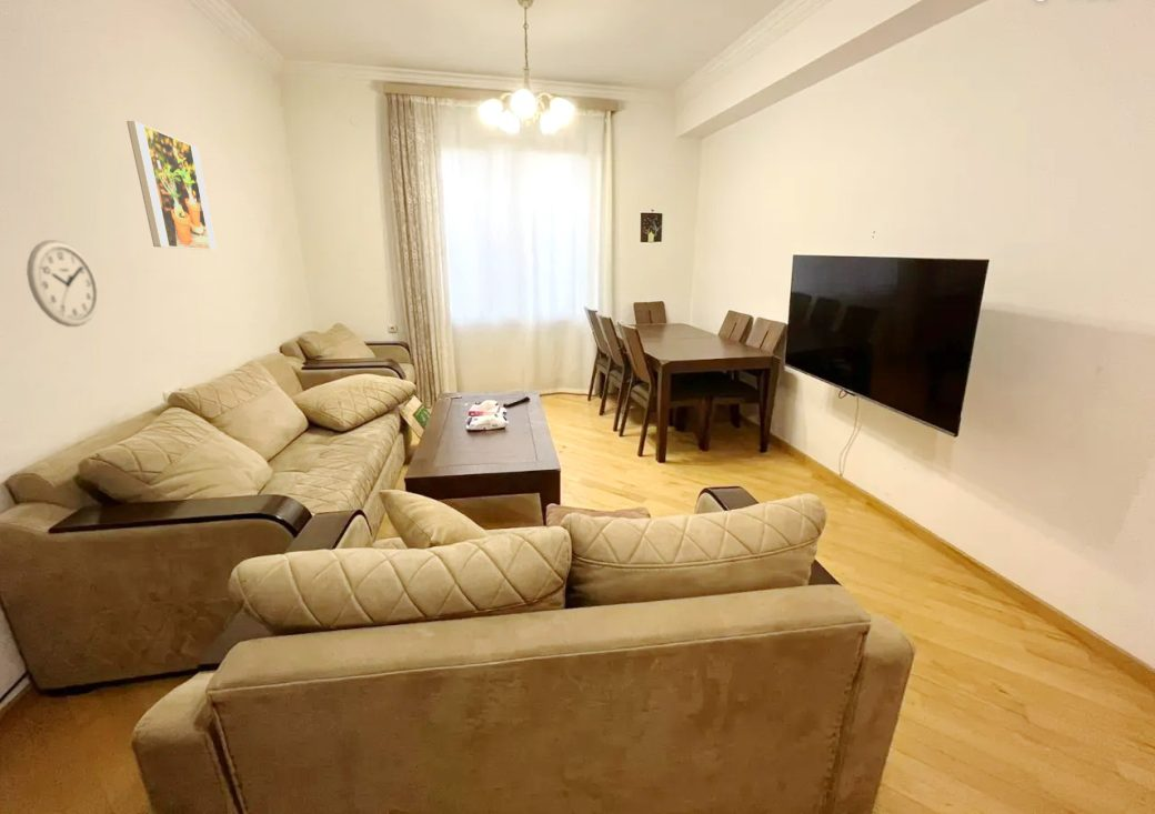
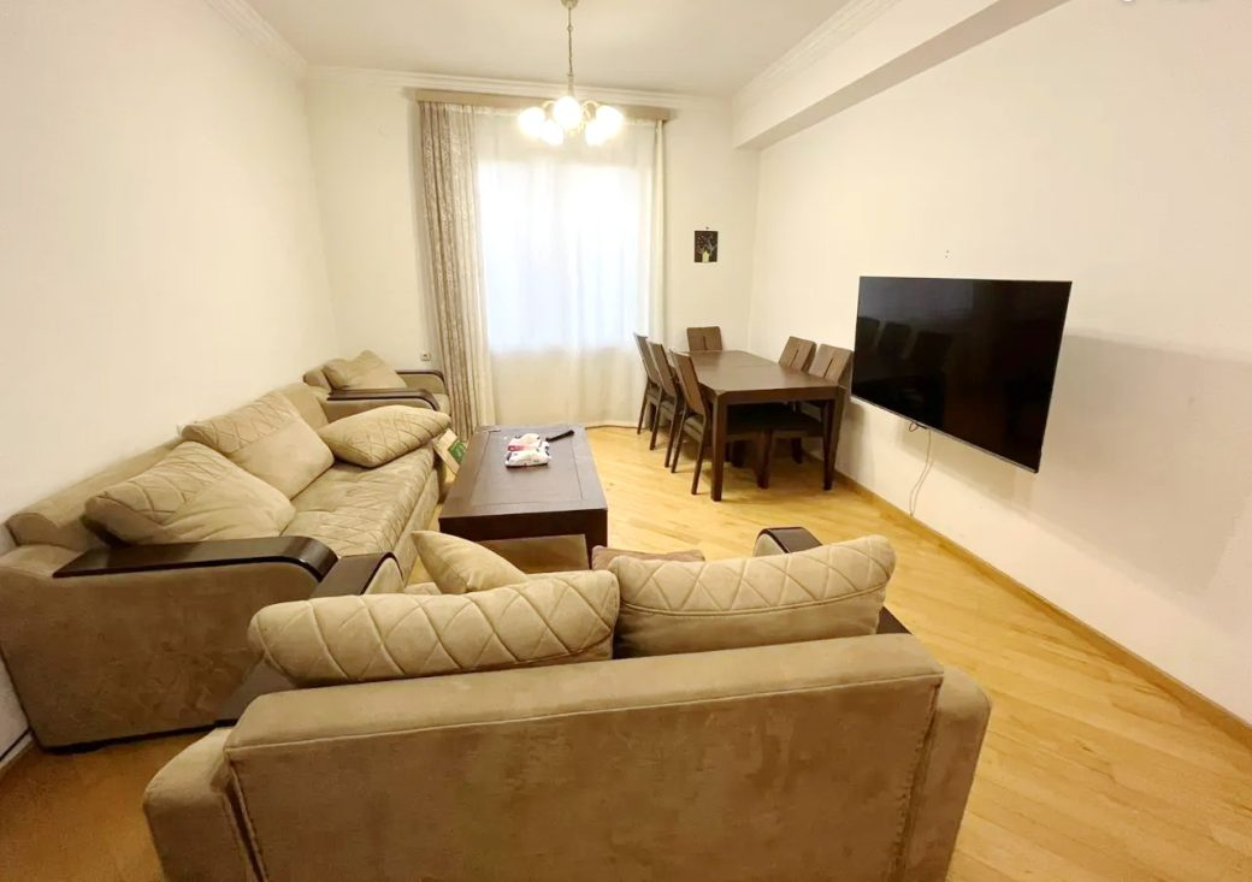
- wall clock [26,239,99,328]
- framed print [125,120,218,251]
